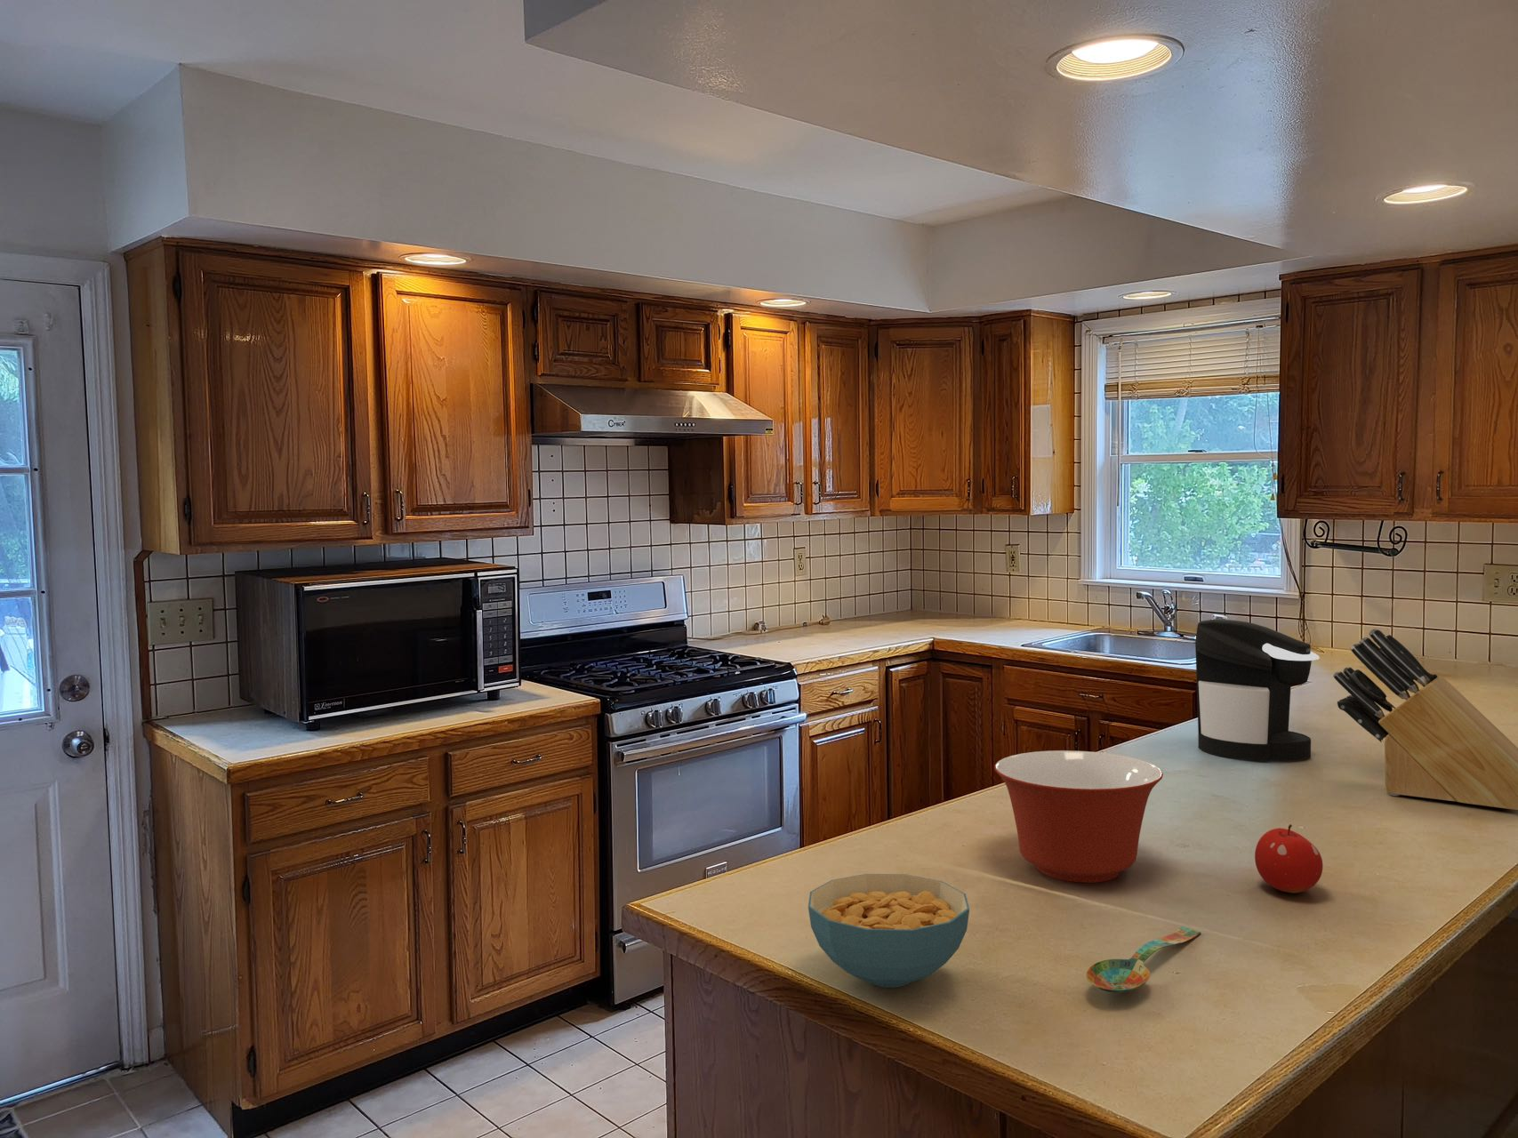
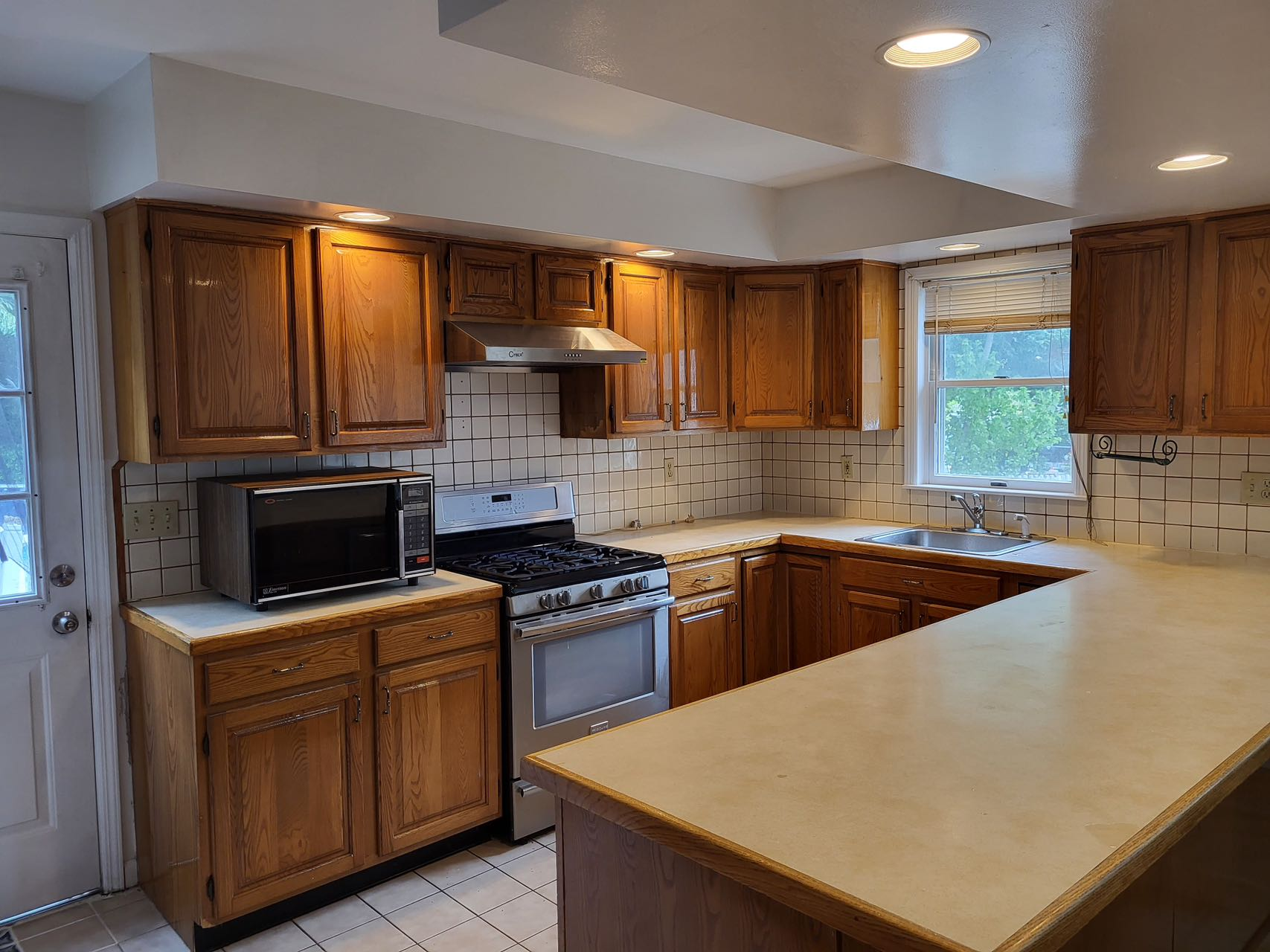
- spoon [1085,926,1201,995]
- mixing bowl [993,750,1164,883]
- coffee maker [1194,618,1320,761]
- fruit [1254,824,1323,894]
- knife block [1333,628,1518,810]
- cereal bowl [808,873,971,989]
